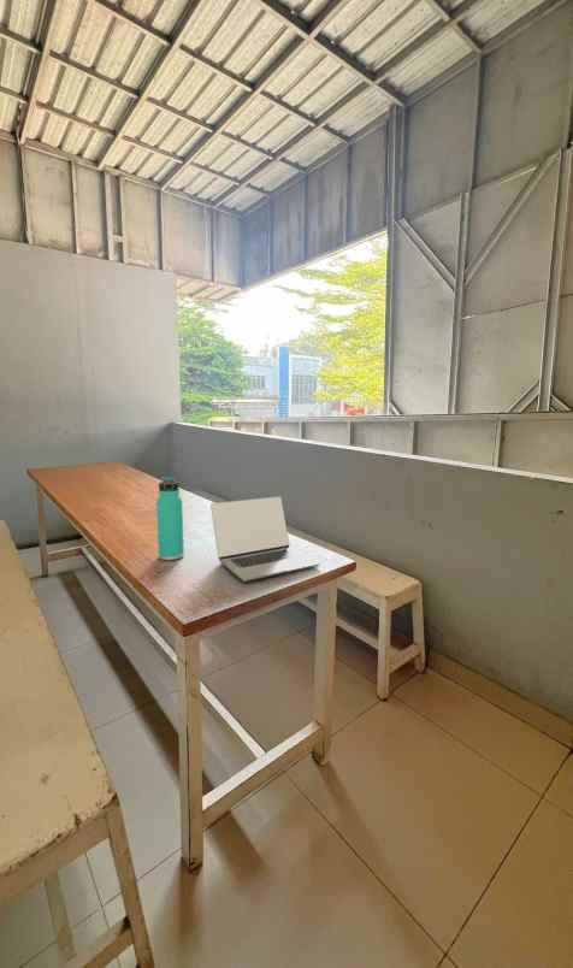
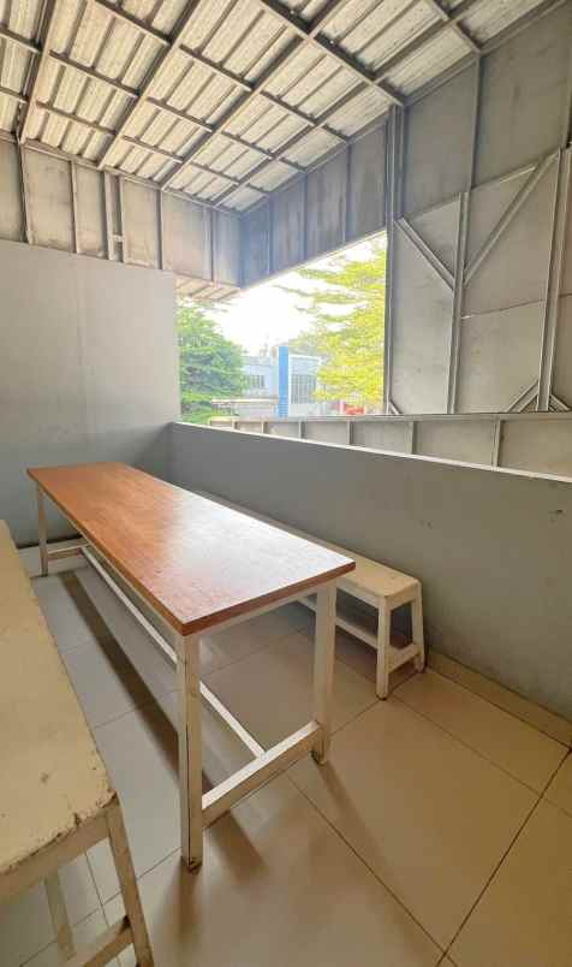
- laptop [209,495,321,583]
- thermos bottle [155,474,185,561]
